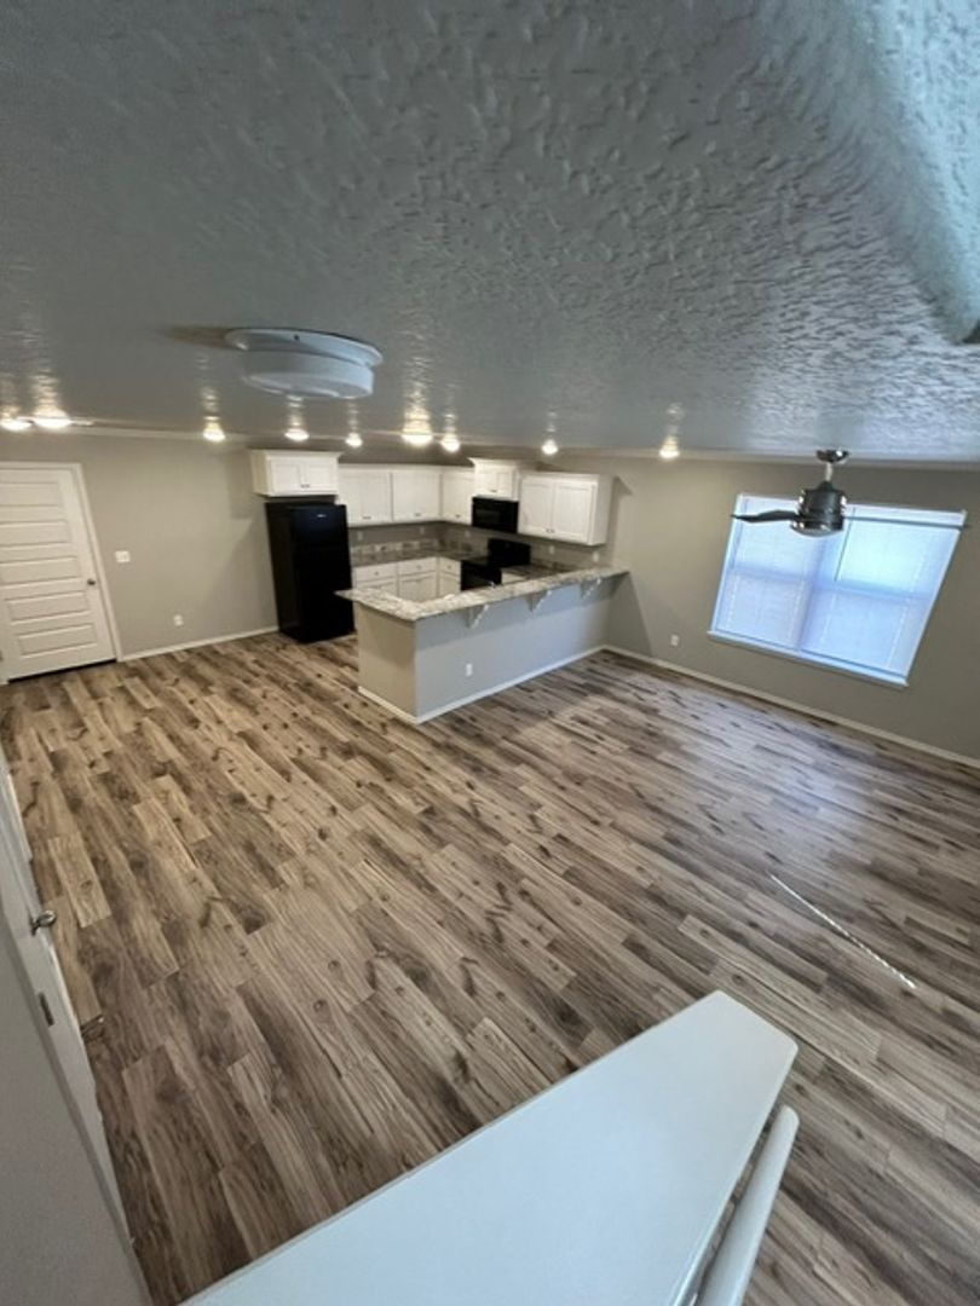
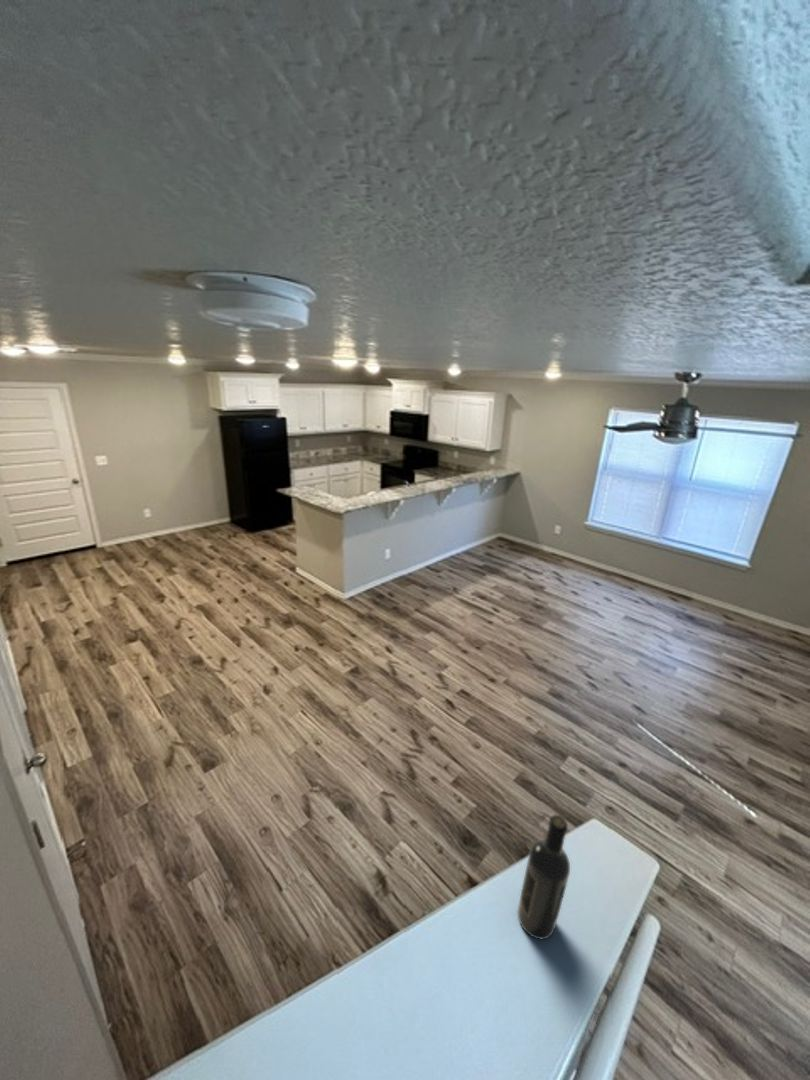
+ wine bottle [516,814,571,941]
